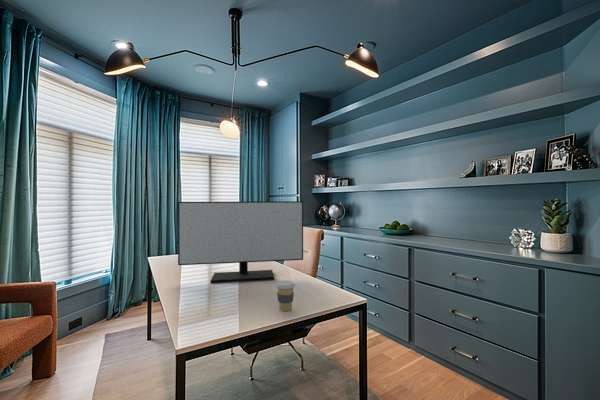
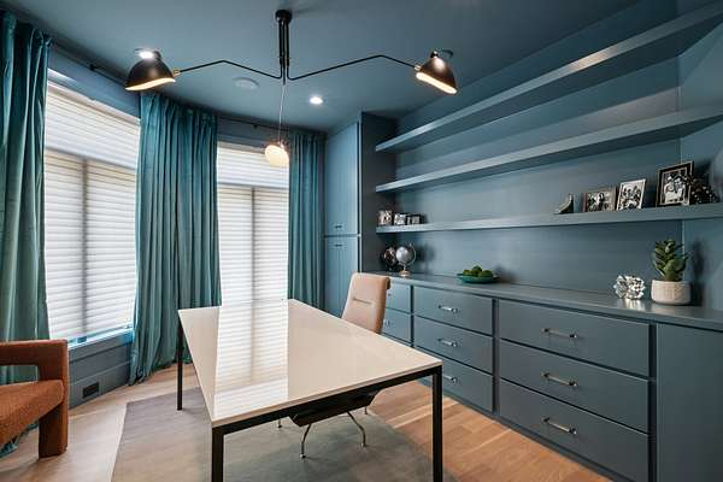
- coffee cup [275,279,296,312]
- monitor [177,200,304,284]
